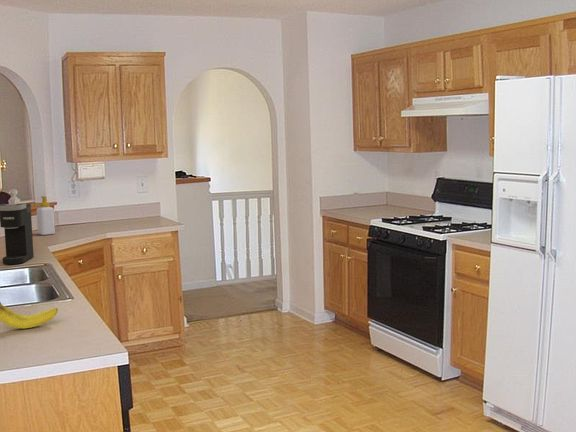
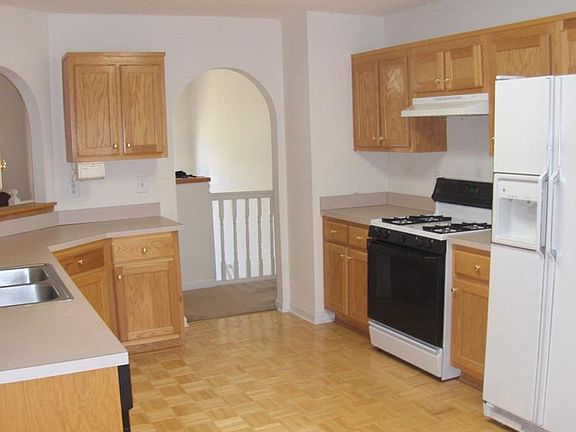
- soap bottle [36,195,56,236]
- fruit [0,301,59,329]
- coffee maker [0,202,35,266]
